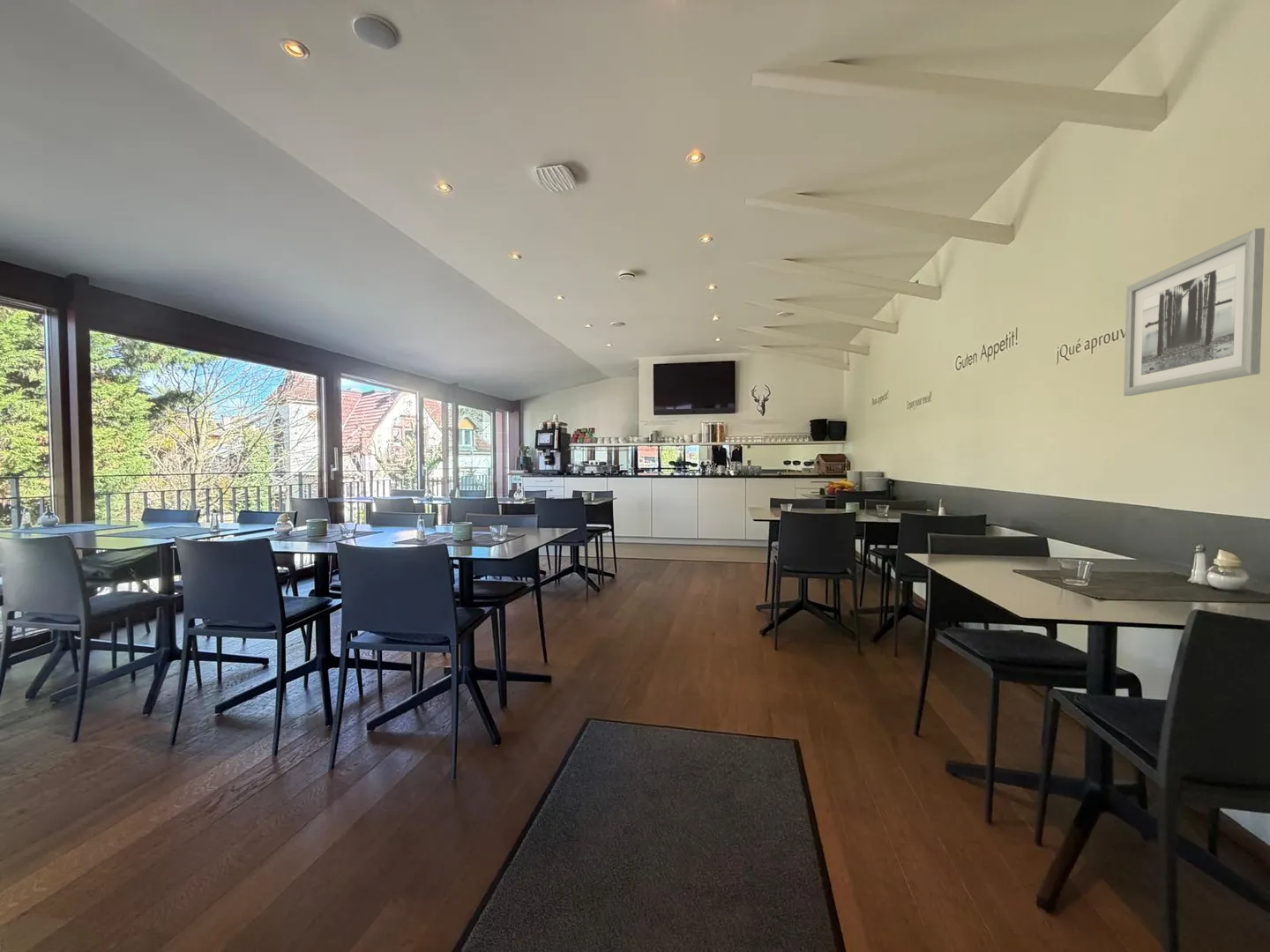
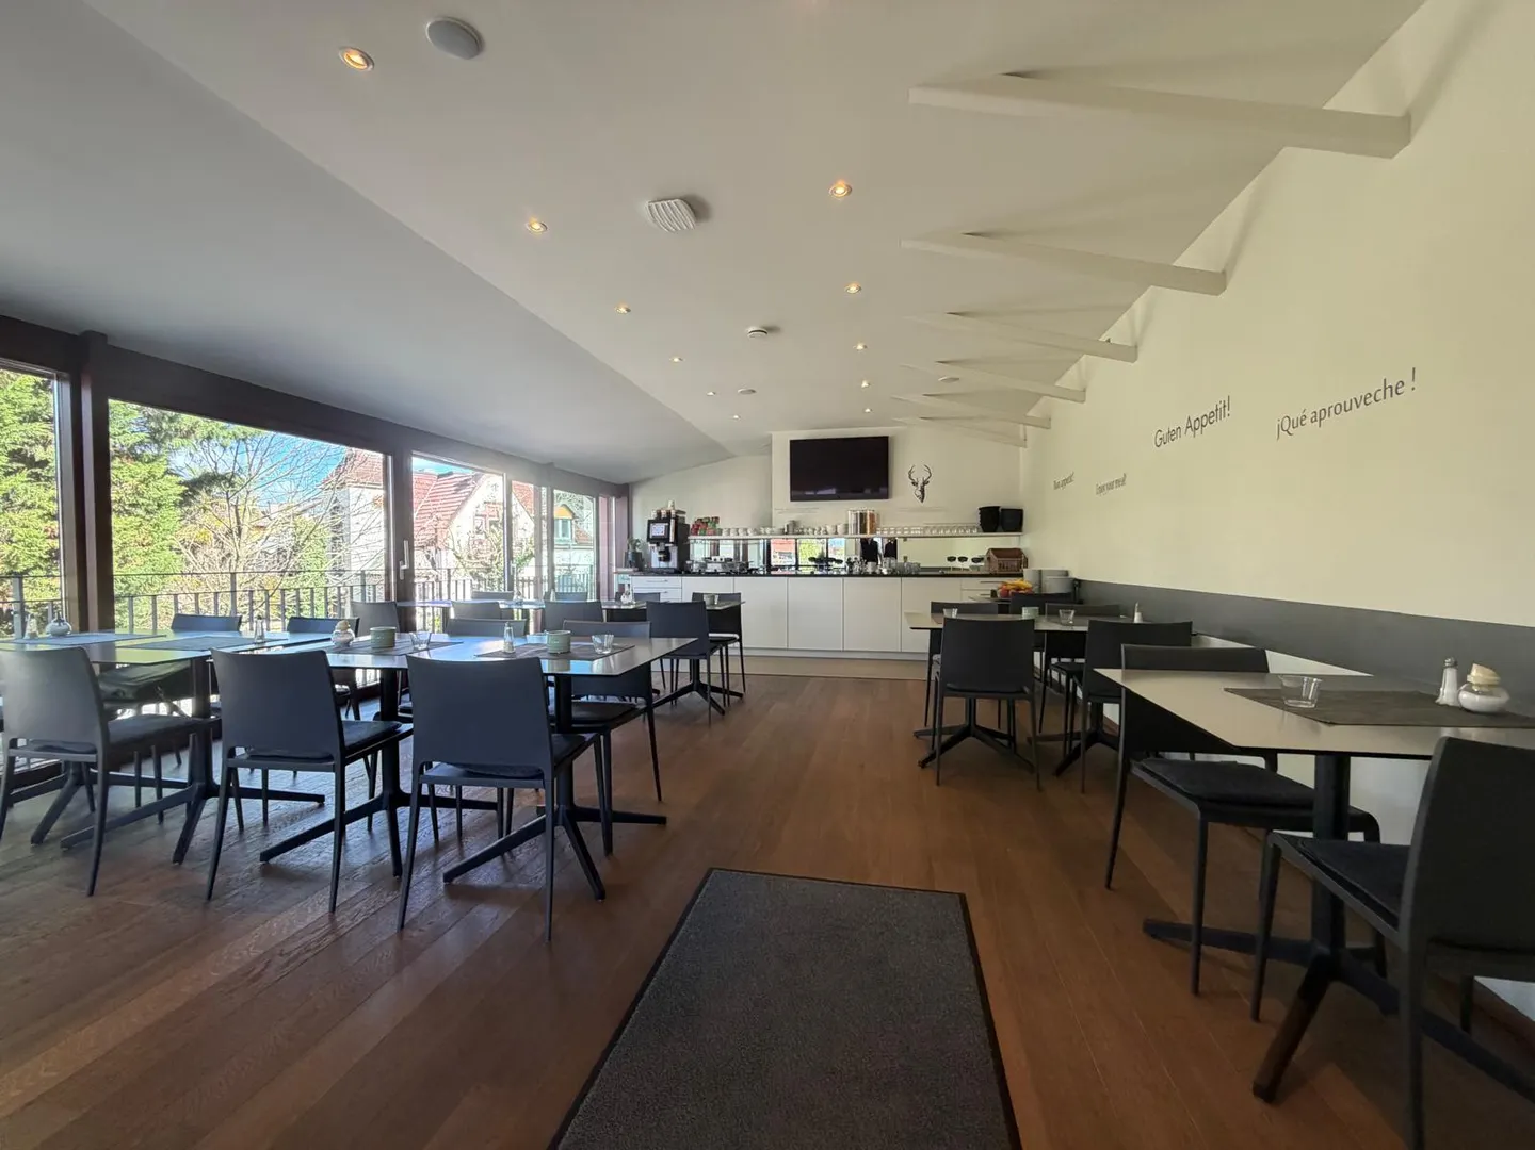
- wall art [1123,227,1266,397]
